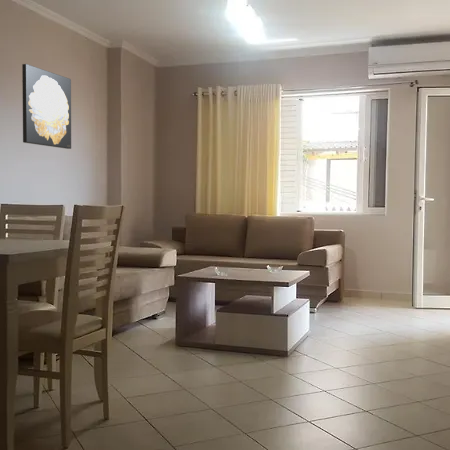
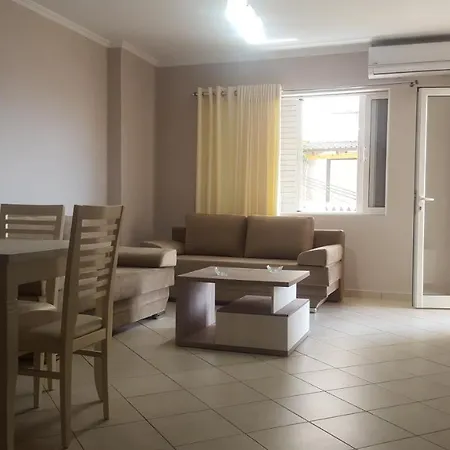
- wall art [21,63,72,150]
